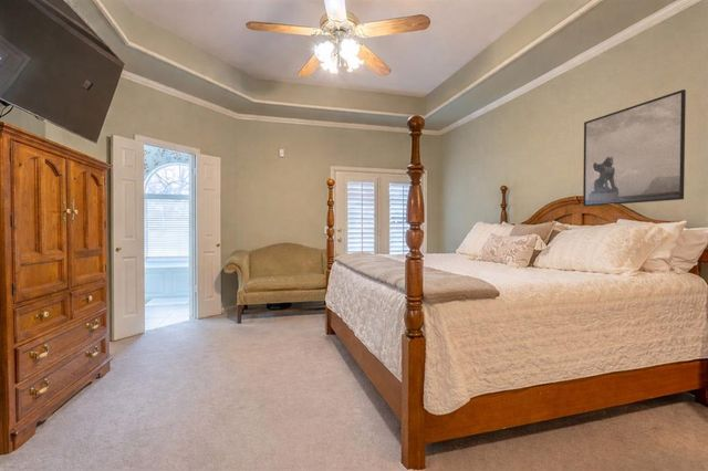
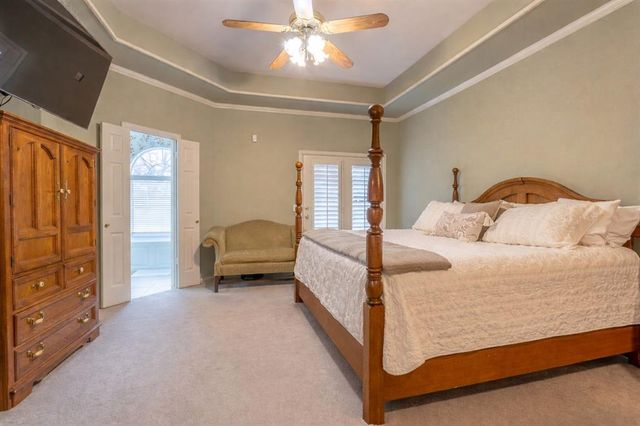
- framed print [582,88,687,208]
